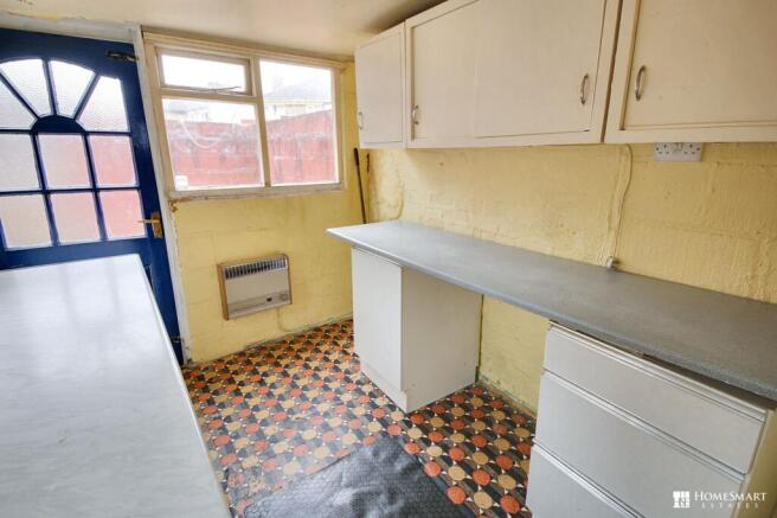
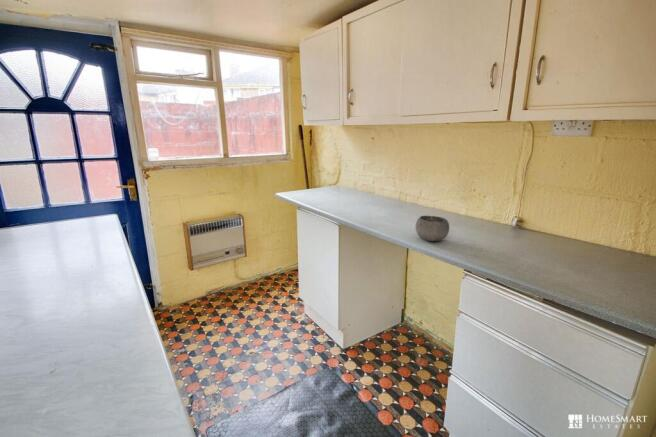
+ bowl [415,215,450,242]
